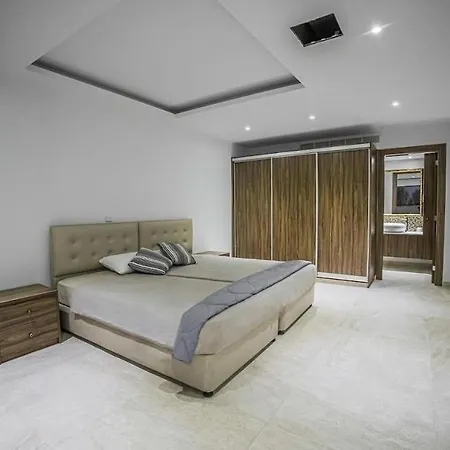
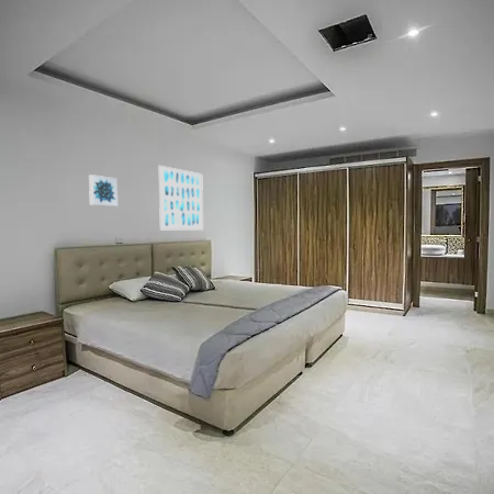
+ wall art [88,173,119,207]
+ wall art [158,165,204,231]
